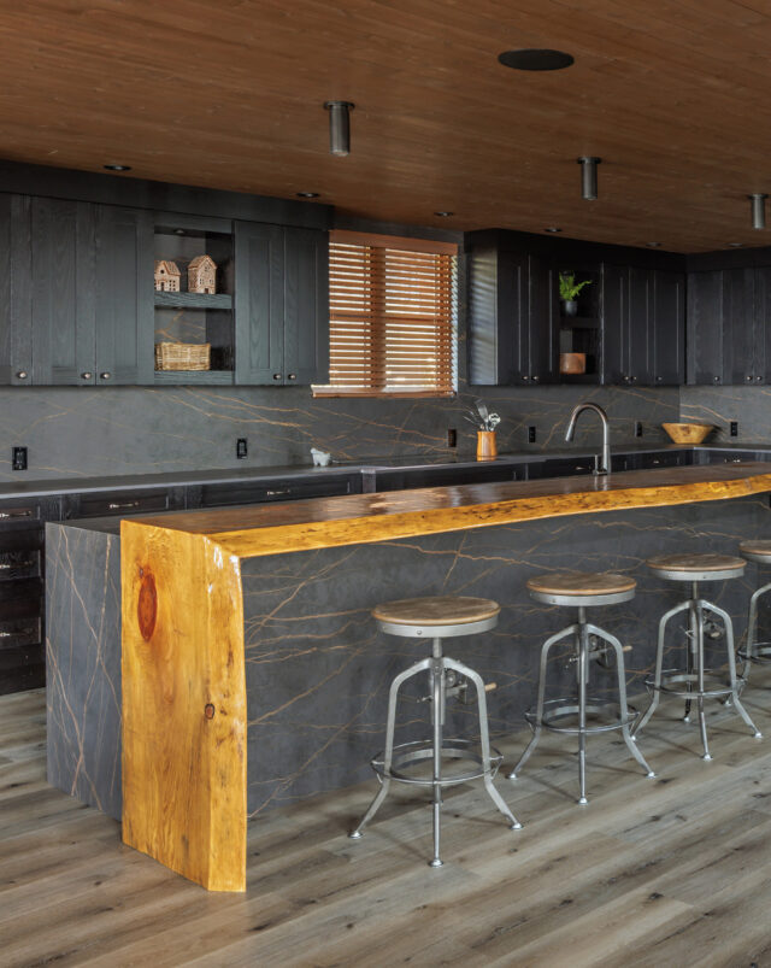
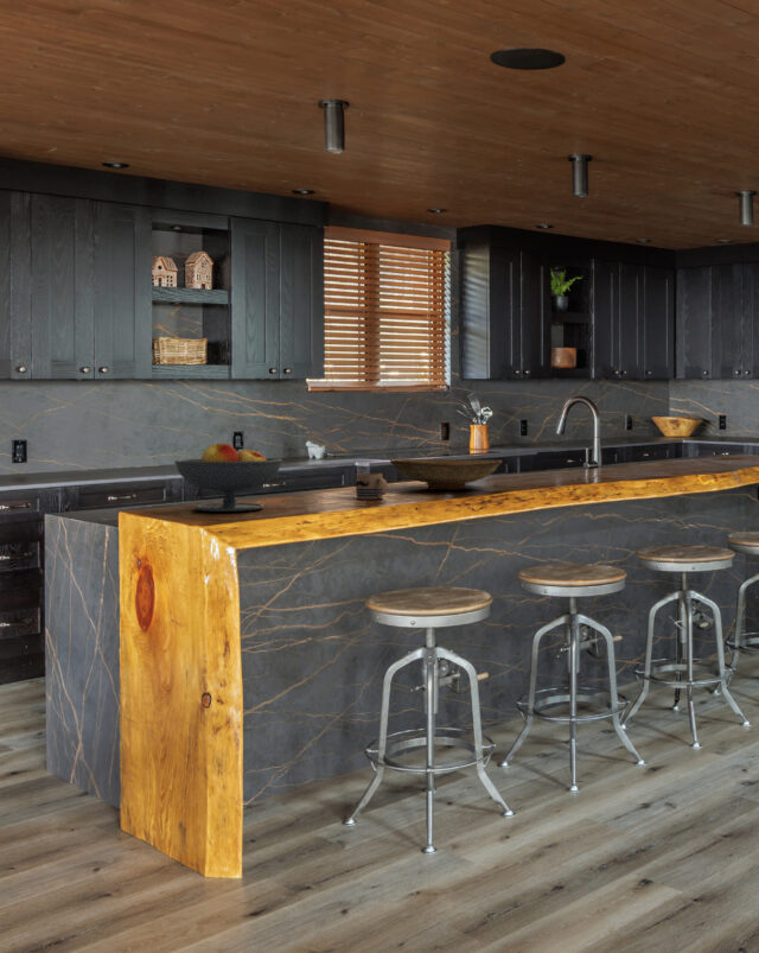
+ fruit bowl [173,443,283,513]
+ decorative bowl [389,458,503,491]
+ mug [355,472,389,500]
